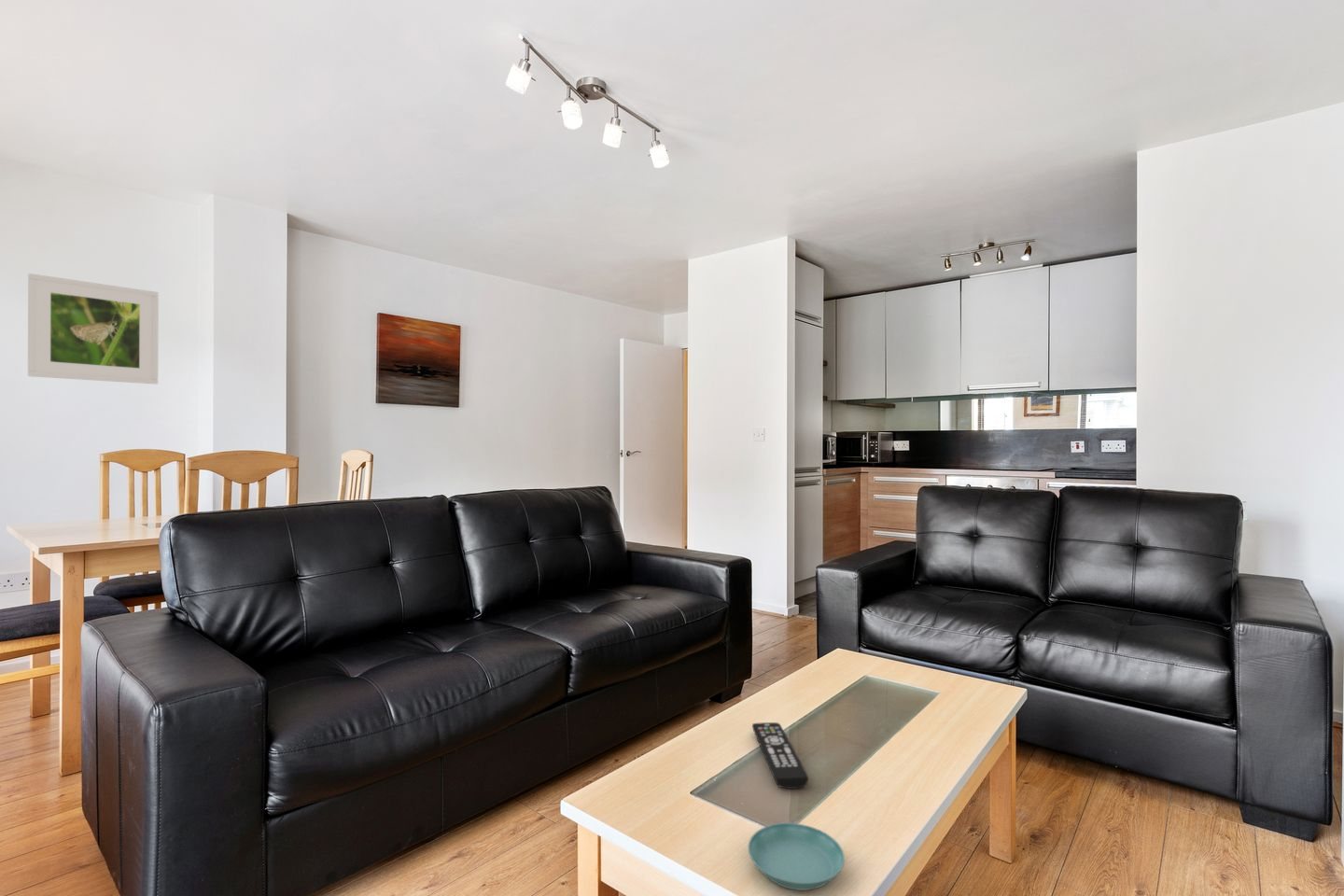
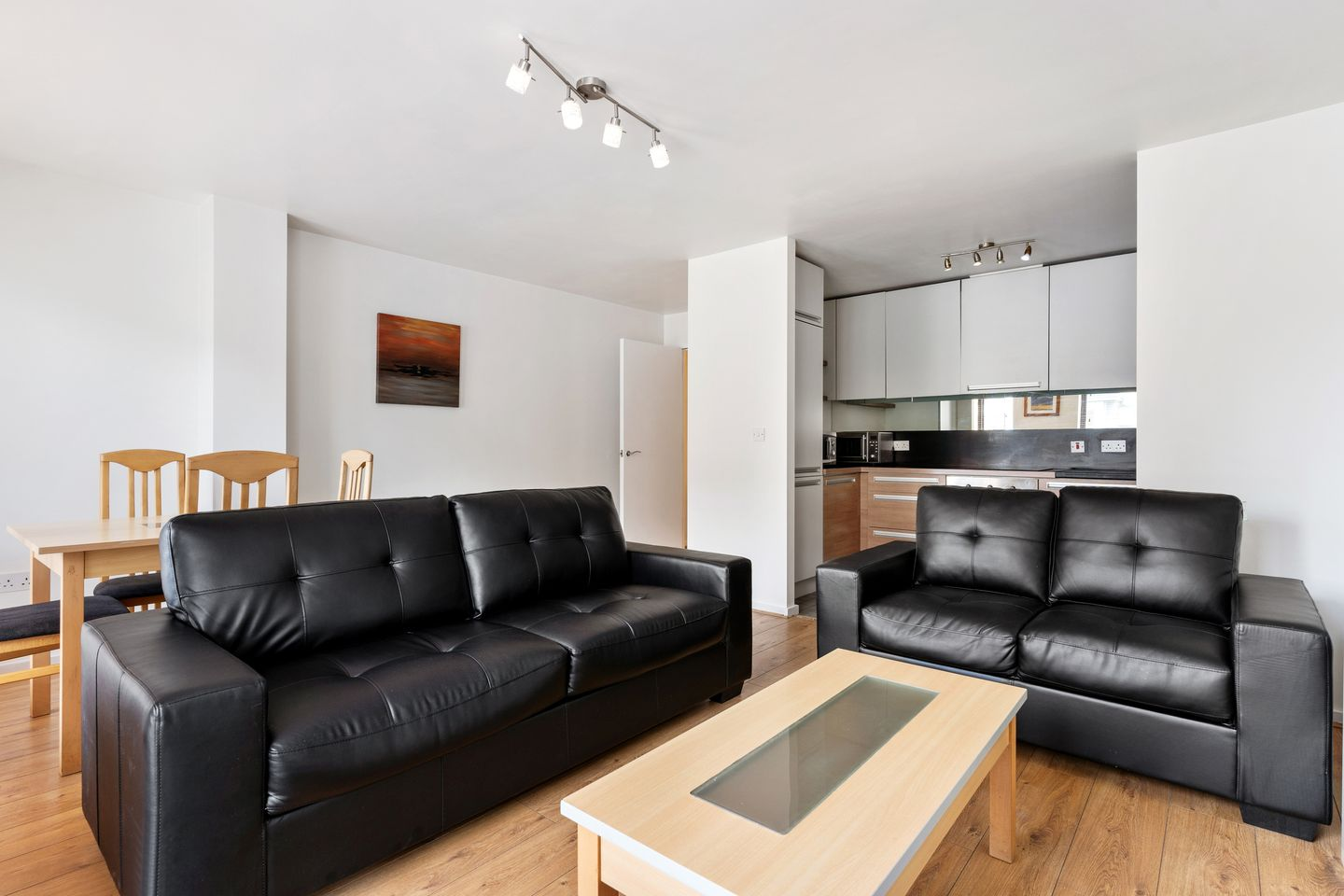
- saucer [748,822,846,891]
- remote control [751,721,809,790]
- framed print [27,273,160,385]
